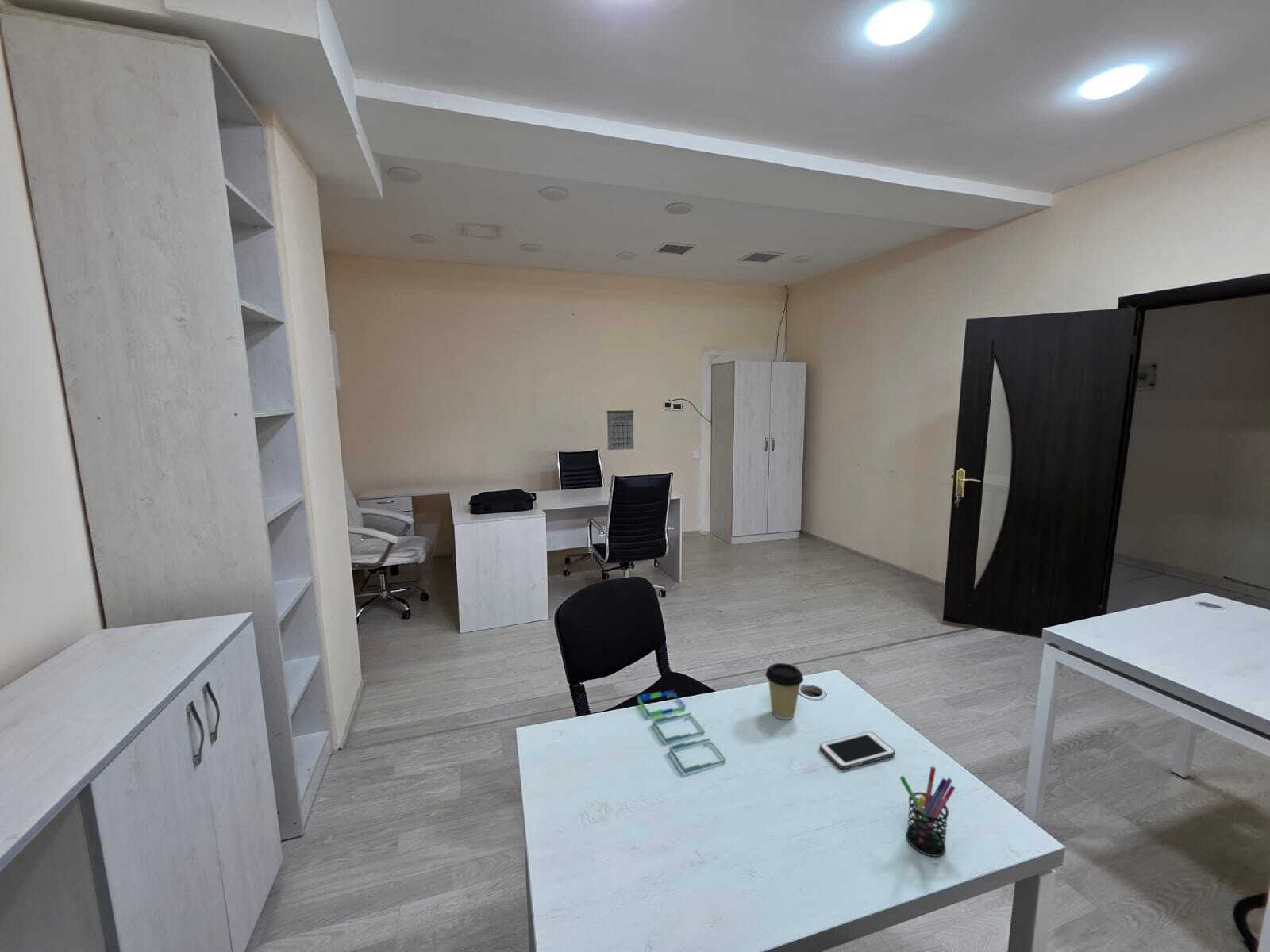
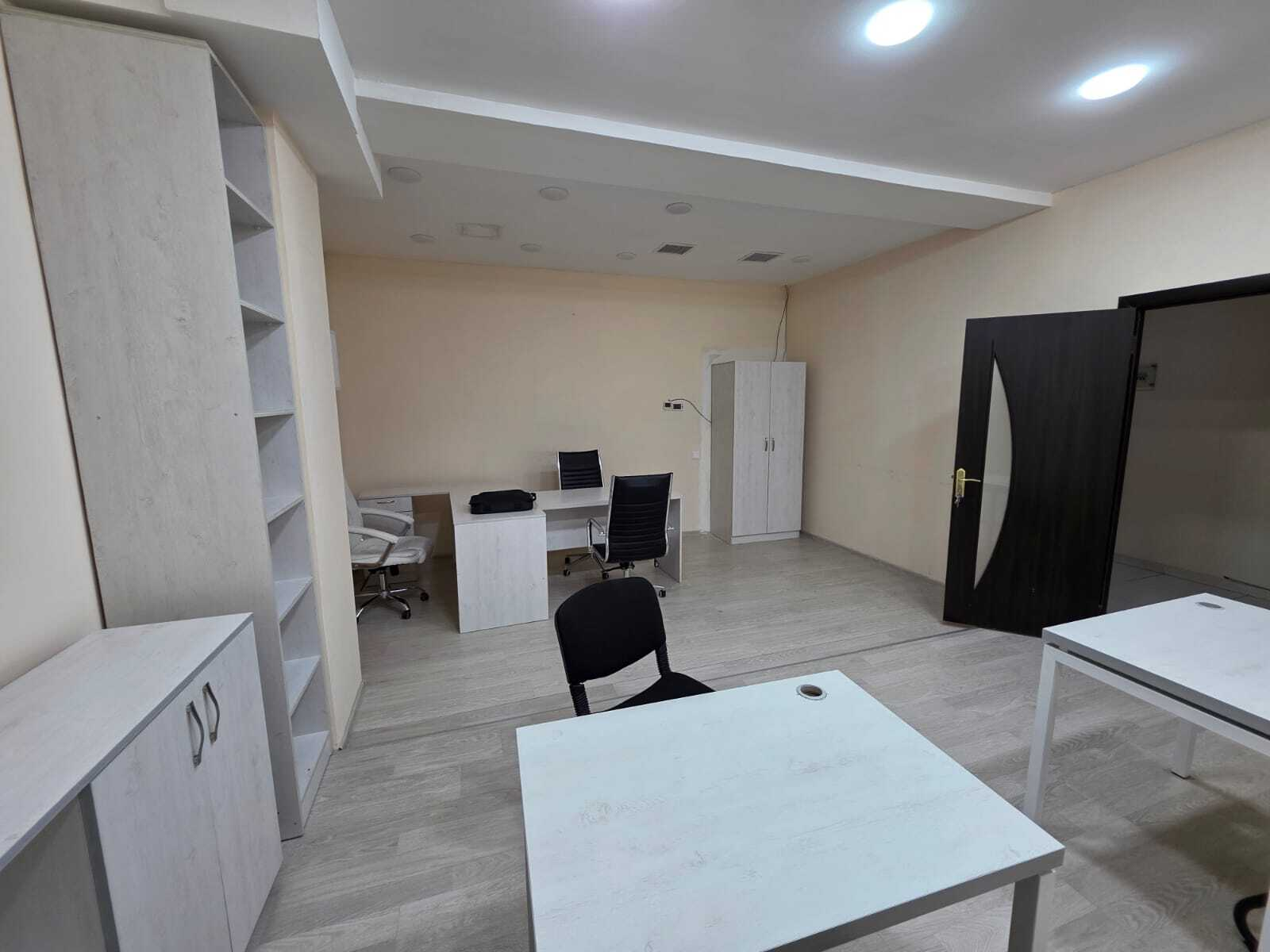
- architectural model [637,689,727,774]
- cell phone [819,731,896,770]
- coffee cup [764,662,804,720]
- pen holder [899,766,956,857]
- calendar [606,403,634,451]
